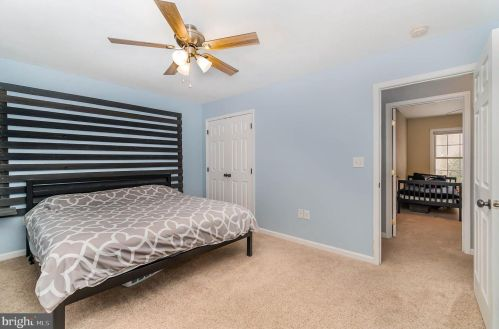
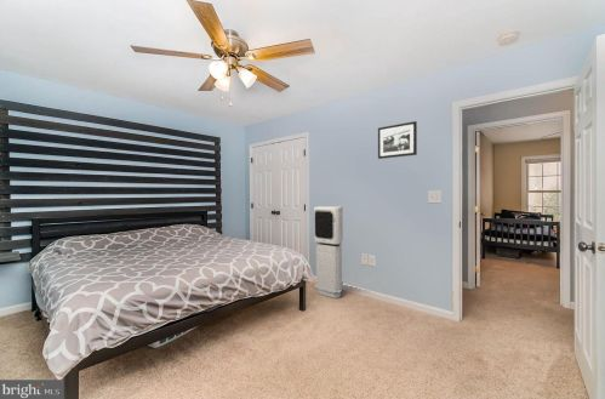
+ picture frame [377,120,418,160]
+ air purifier [313,205,344,300]
